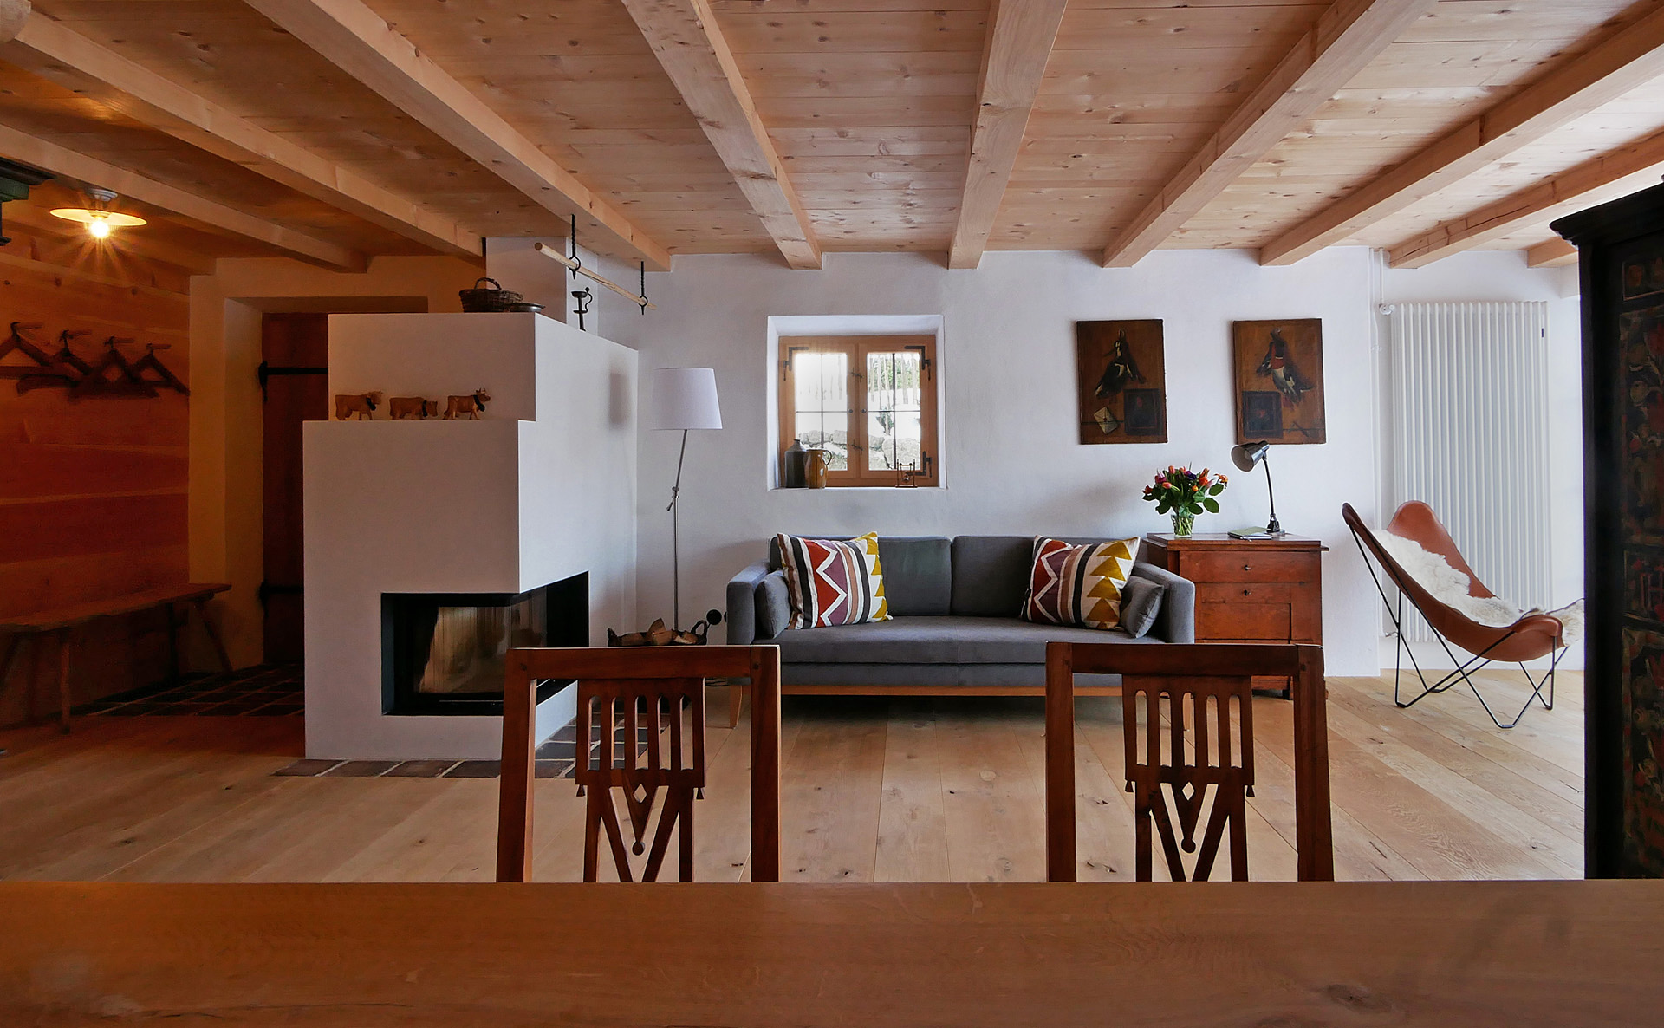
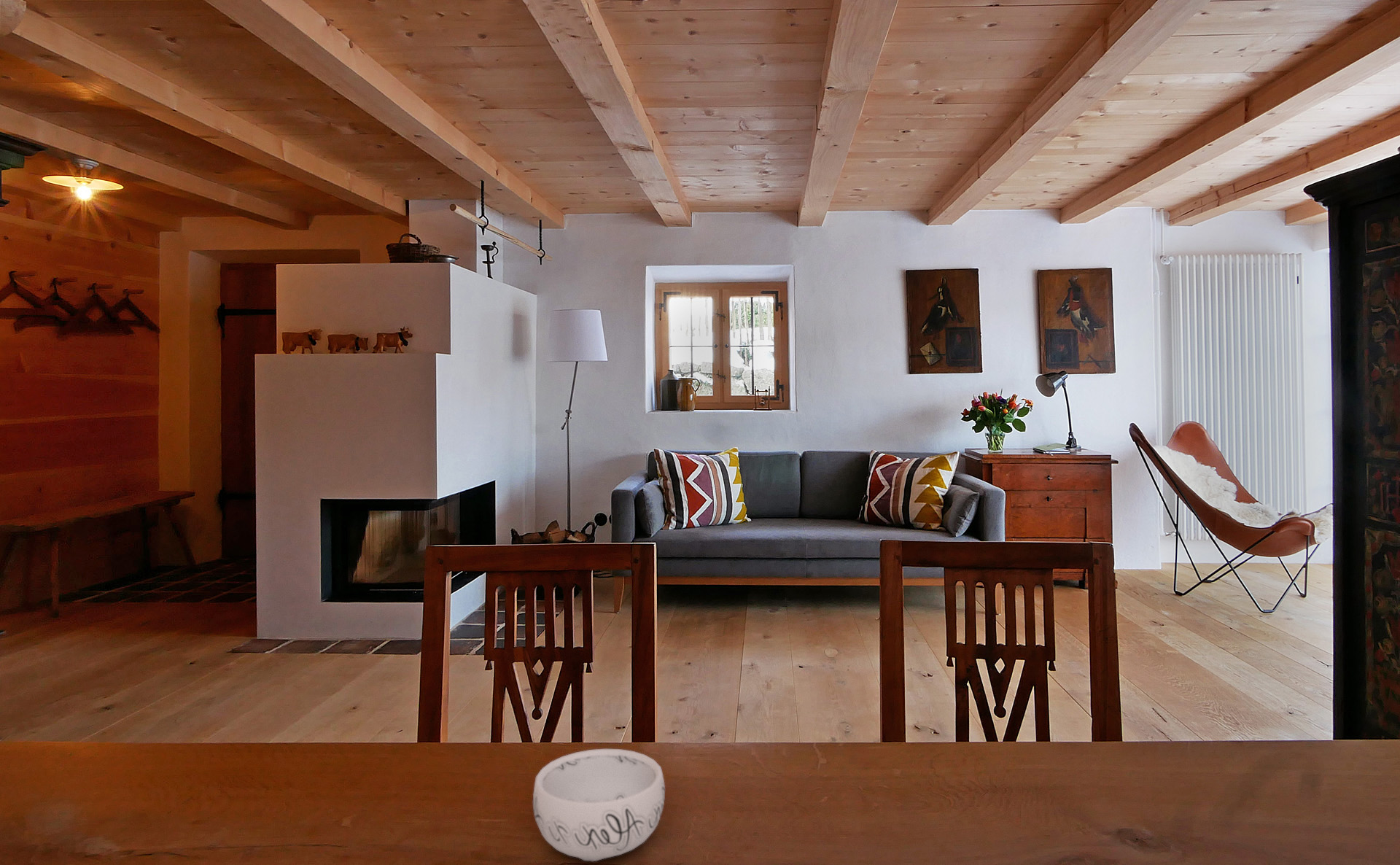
+ decorative bowl [532,748,666,862]
